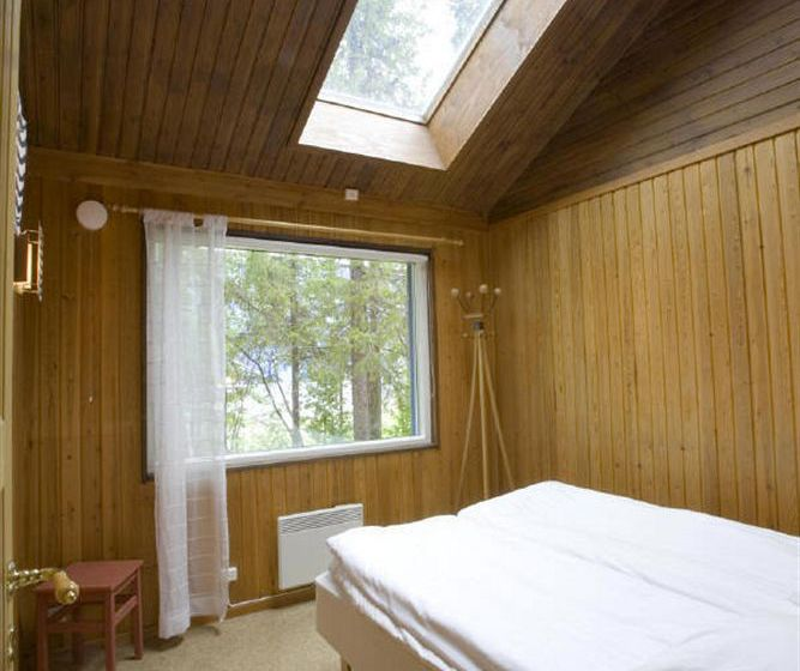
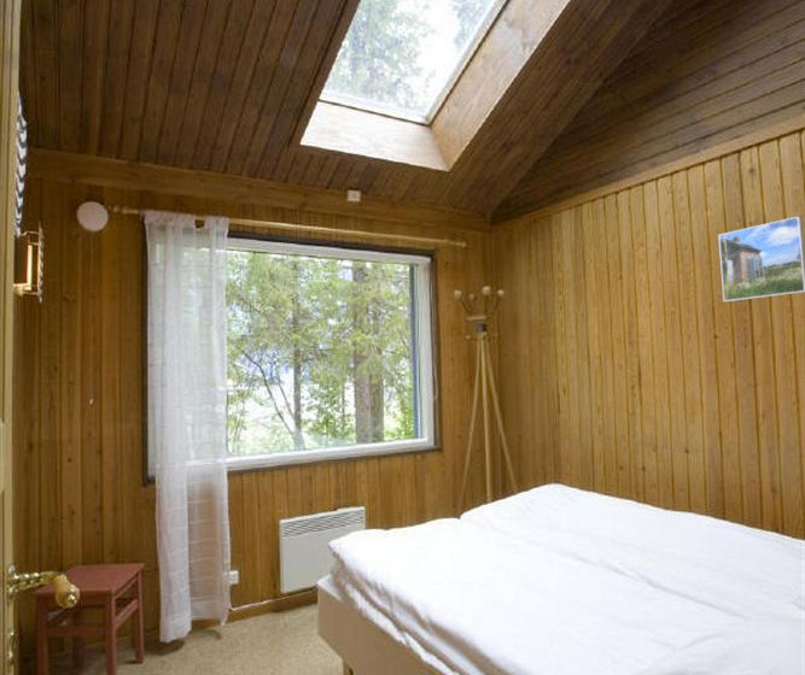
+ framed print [717,215,805,303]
